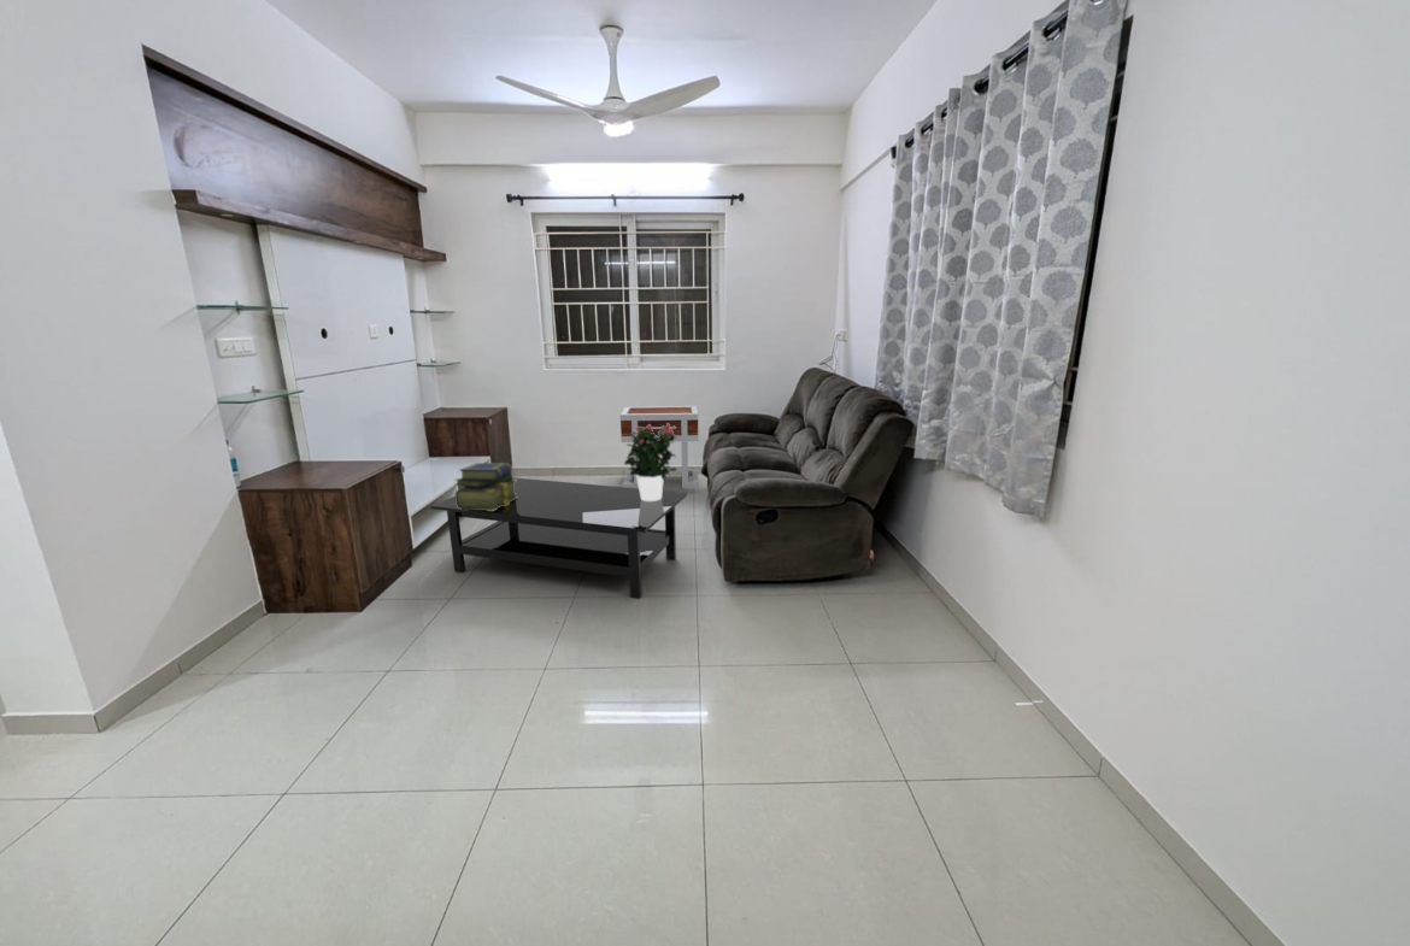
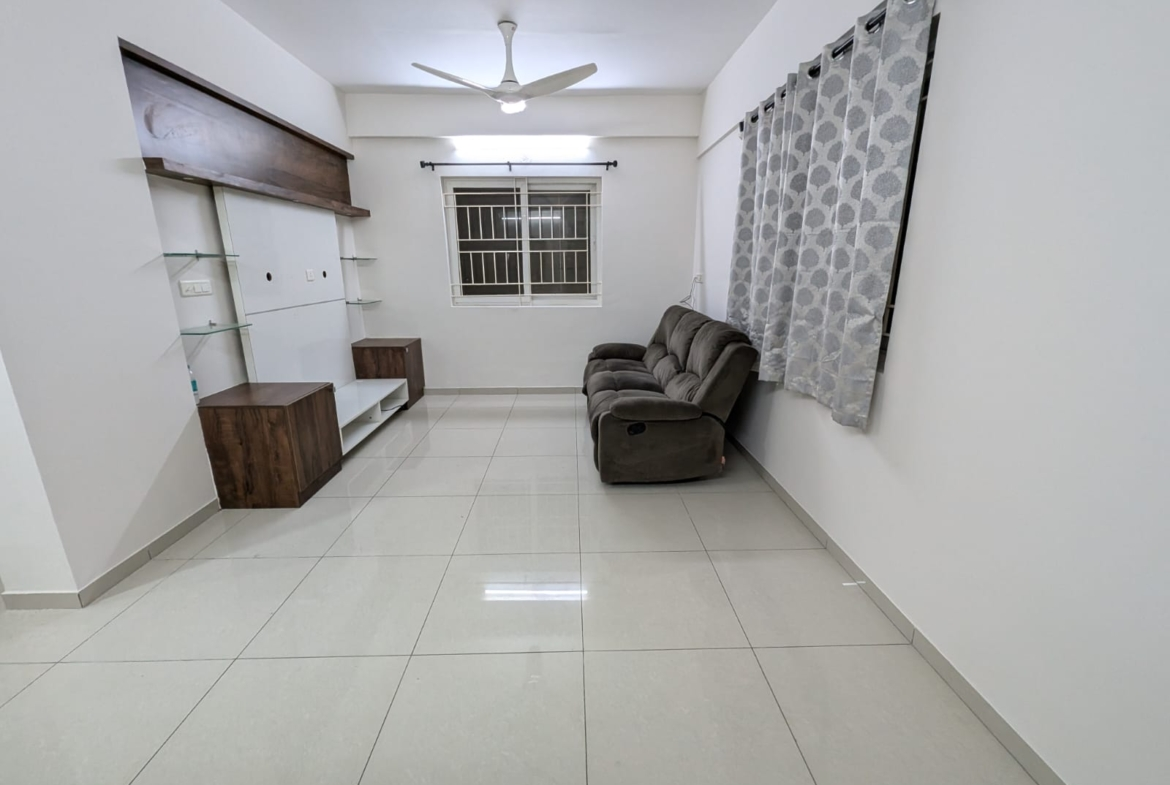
- coffee table [430,476,688,600]
- side table [619,405,700,489]
- potted flower [623,423,678,501]
- stack of books [453,462,518,511]
